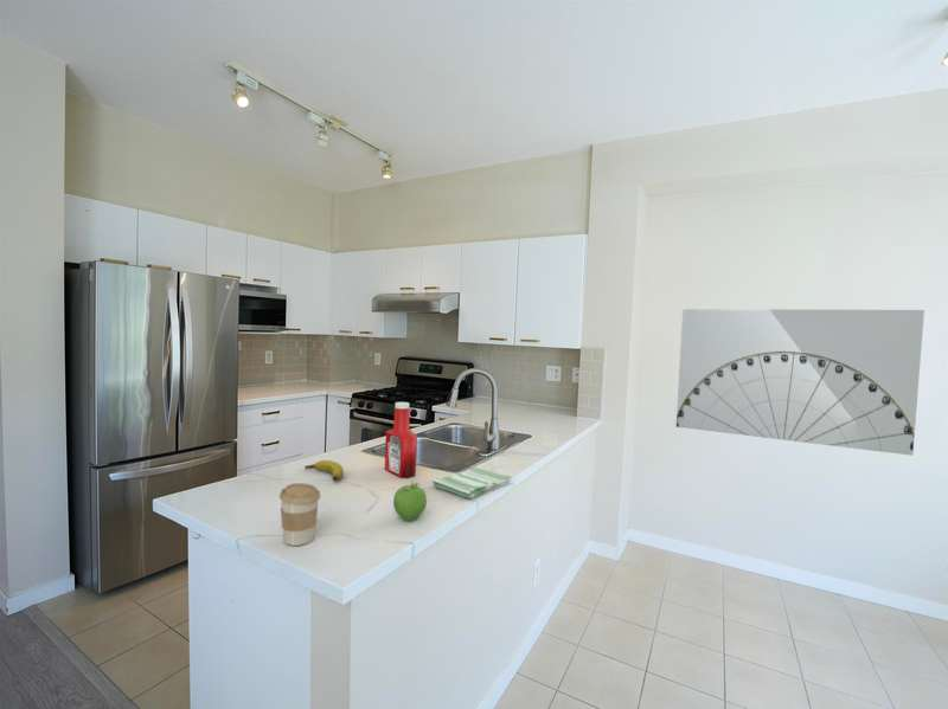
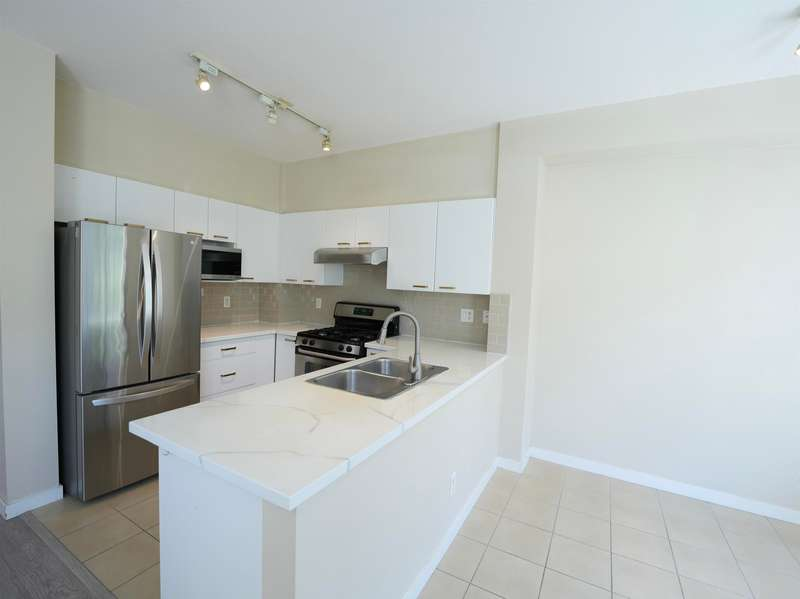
- fruit [392,481,428,522]
- wall art [675,308,925,457]
- coffee cup [278,482,321,547]
- soap bottle [384,401,418,479]
- dish towel [431,466,513,499]
- banana [303,459,345,482]
